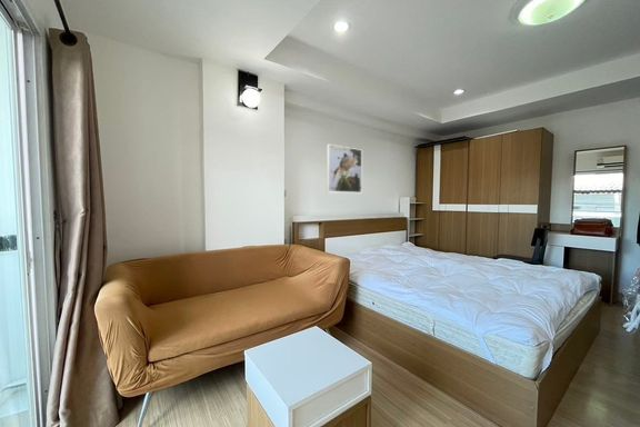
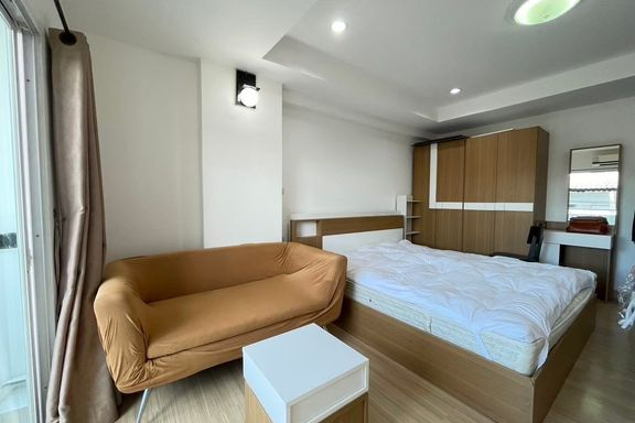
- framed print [326,143,363,195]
